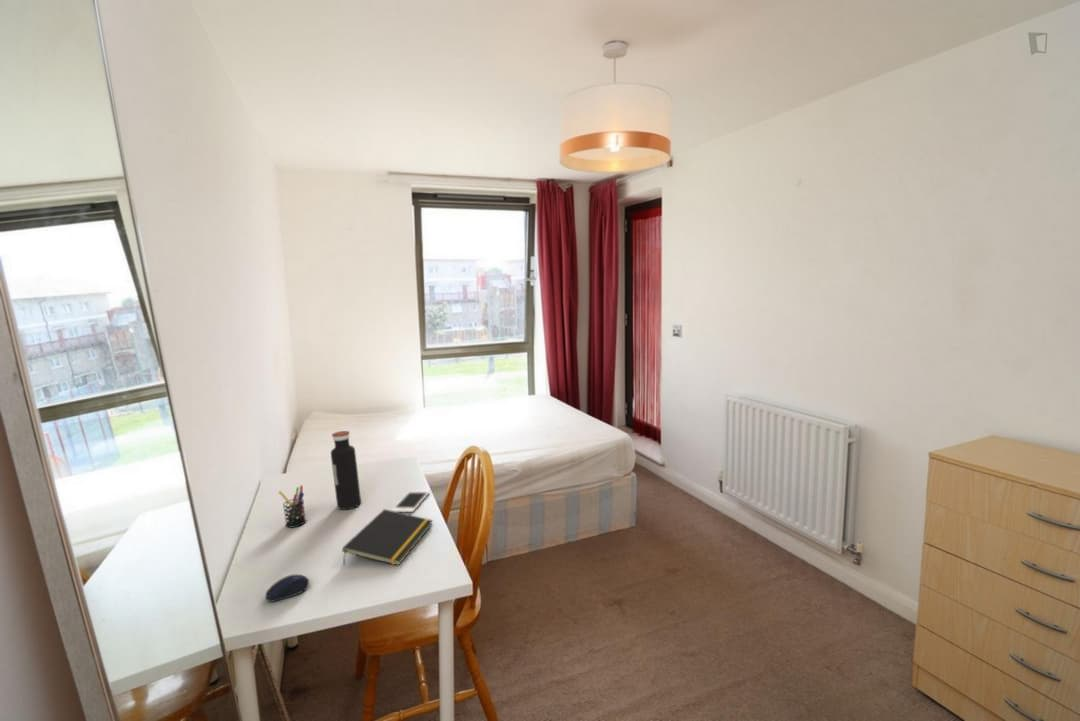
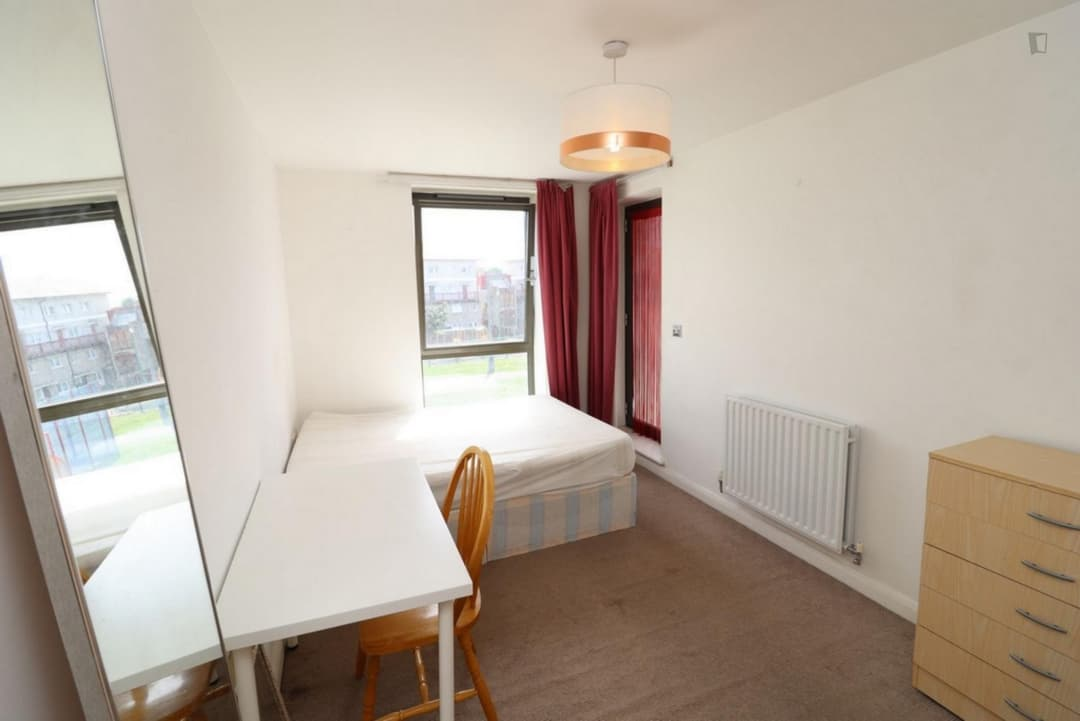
- notepad [341,508,434,567]
- cell phone [390,490,431,513]
- water bottle [330,430,362,511]
- computer mouse [265,573,310,603]
- pen holder [278,484,308,529]
